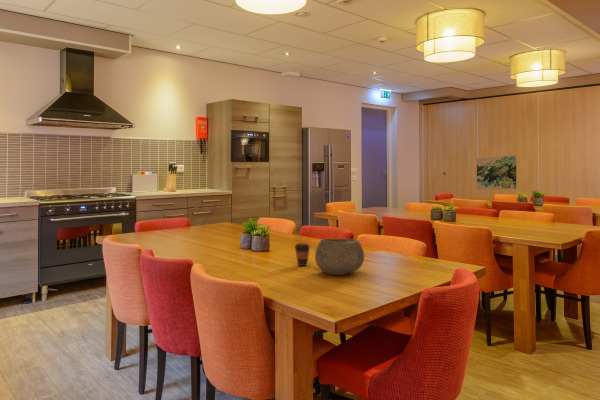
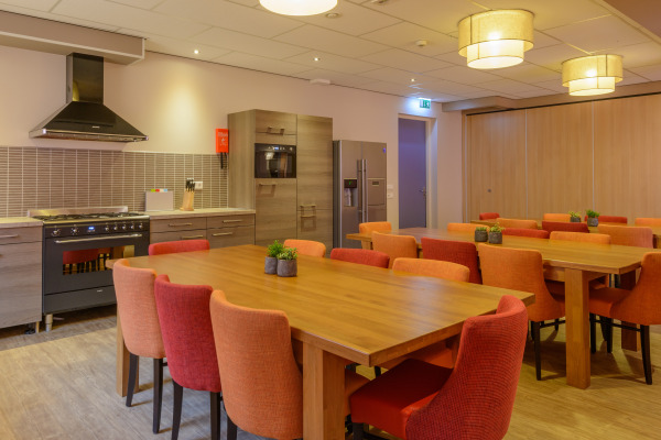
- wall art [476,155,517,191]
- bowl [314,238,365,276]
- coffee cup [293,242,311,267]
